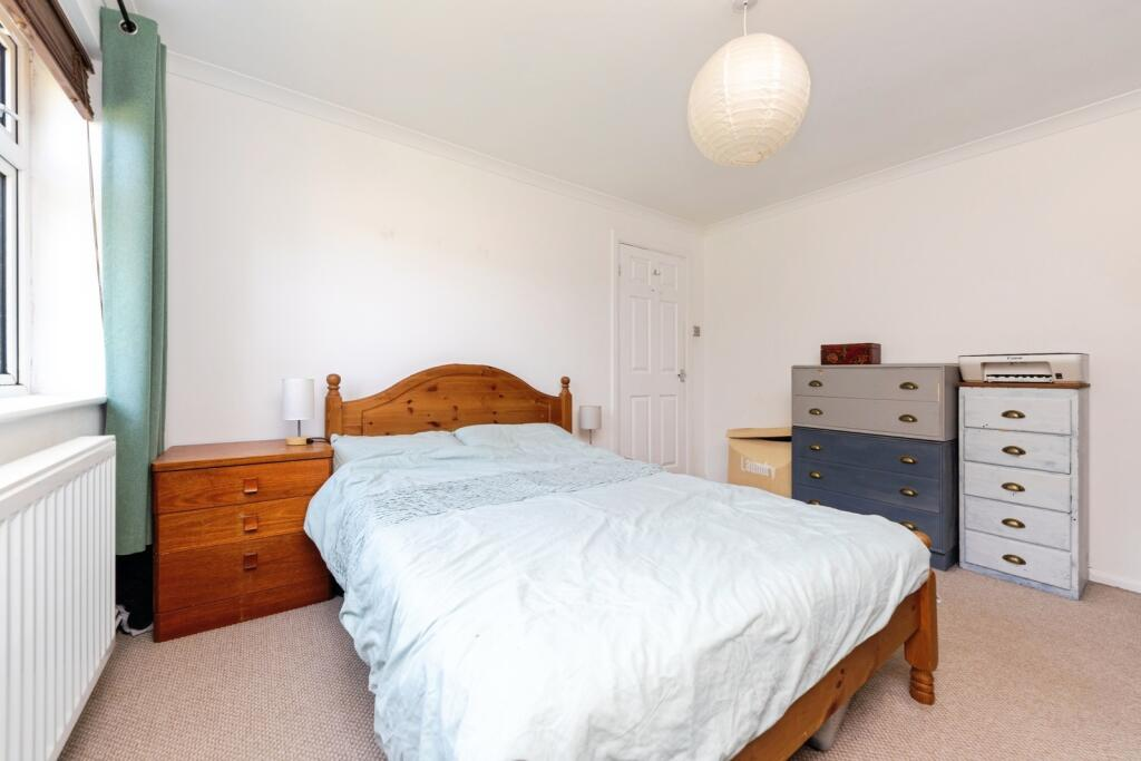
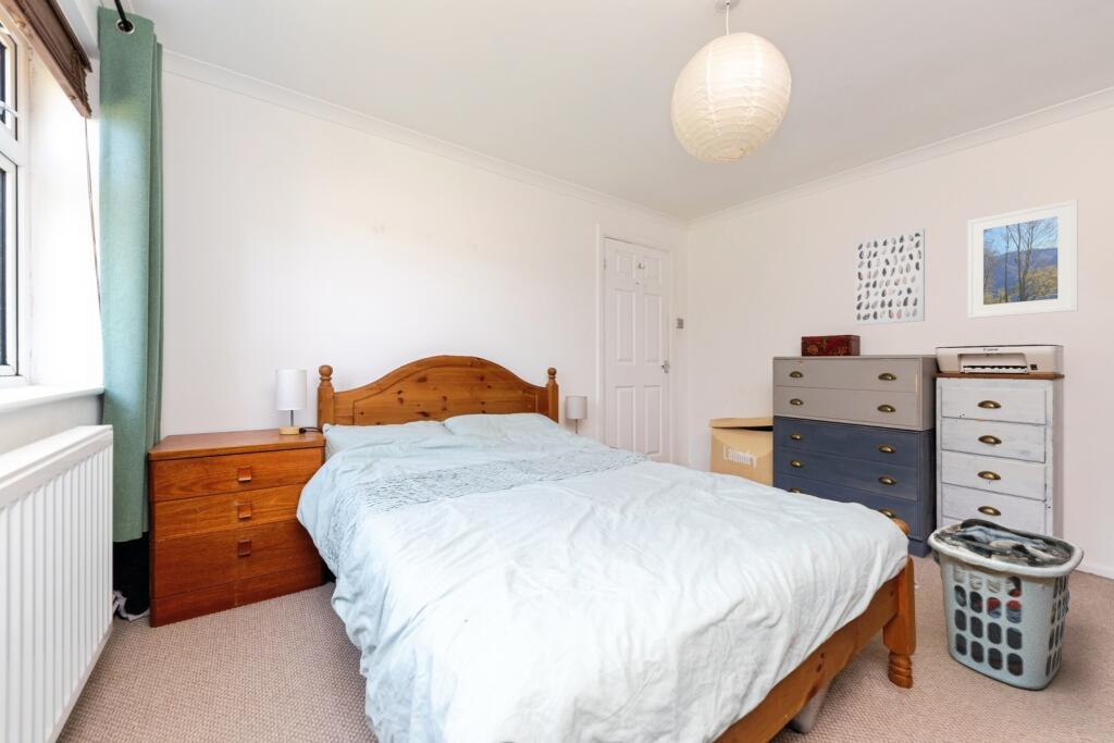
+ wall art [854,227,926,326]
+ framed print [966,198,1079,320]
+ clothes hamper [926,518,1085,691]
